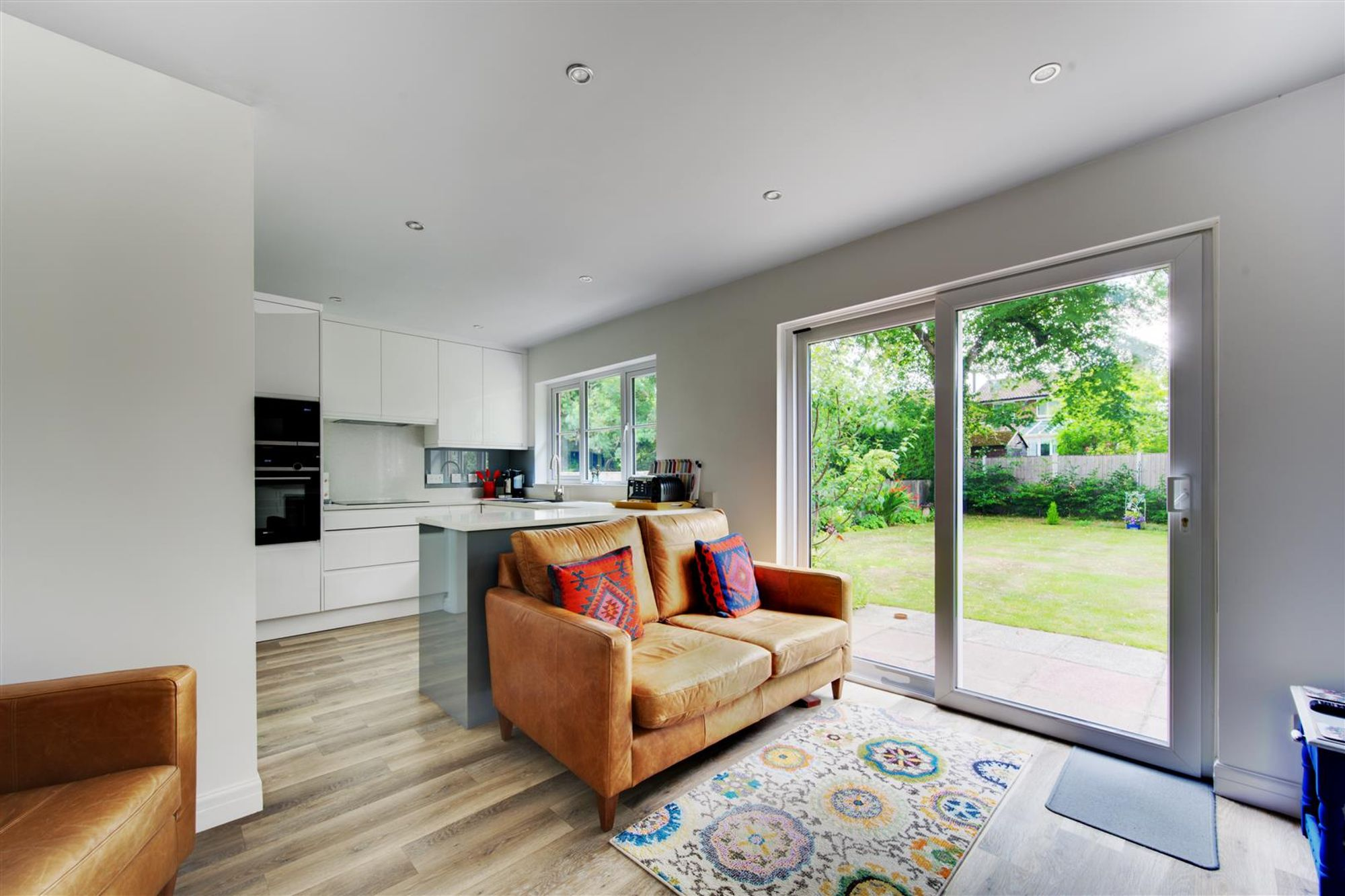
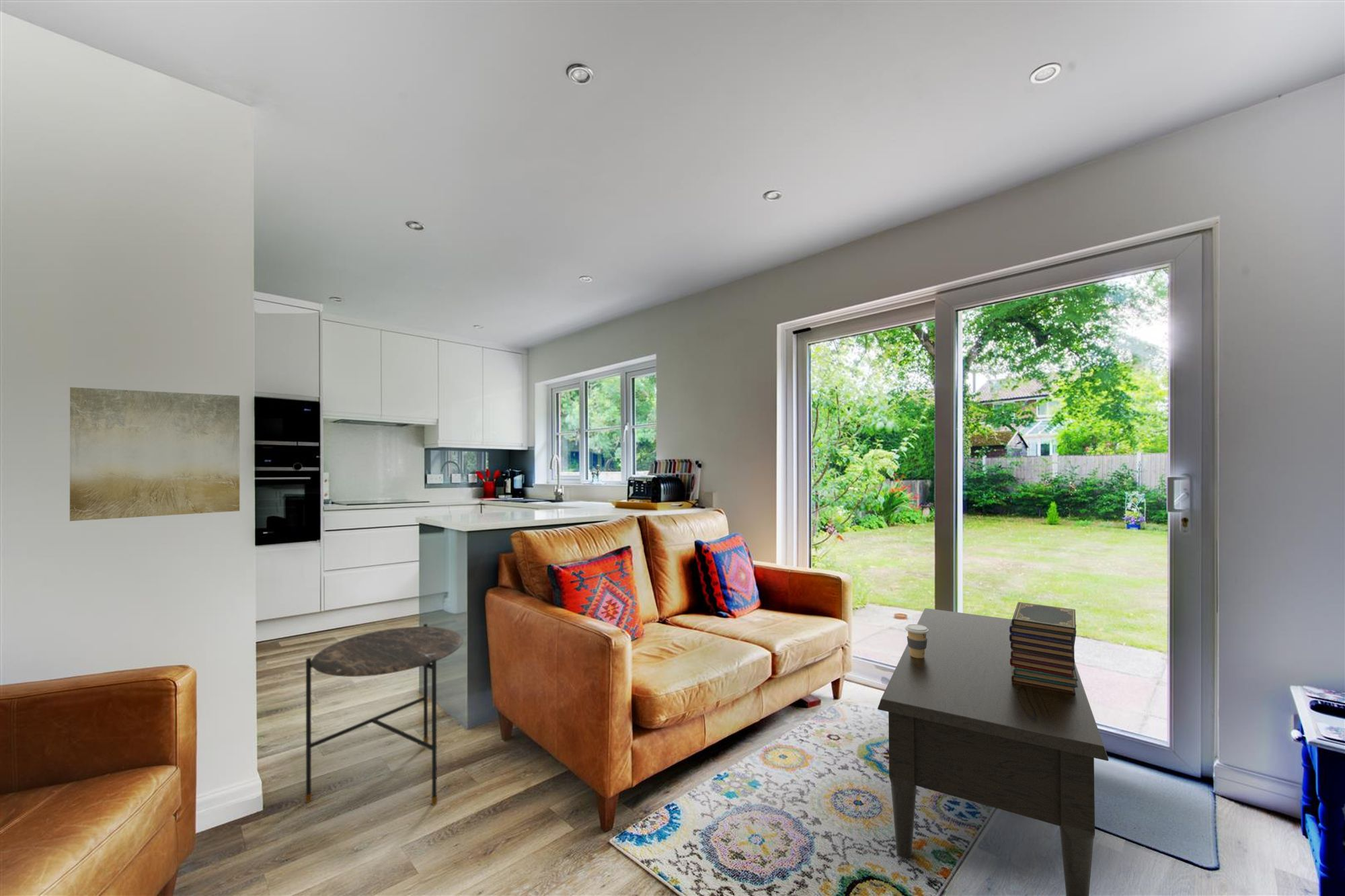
+ side table [305,623,464,806]
+ coffee cup [905,624,929,658]
+ wall art [69,386,240,522]
+ coffee table [877,608,1110,896]
+ book stack [1009,602,1078,694]
